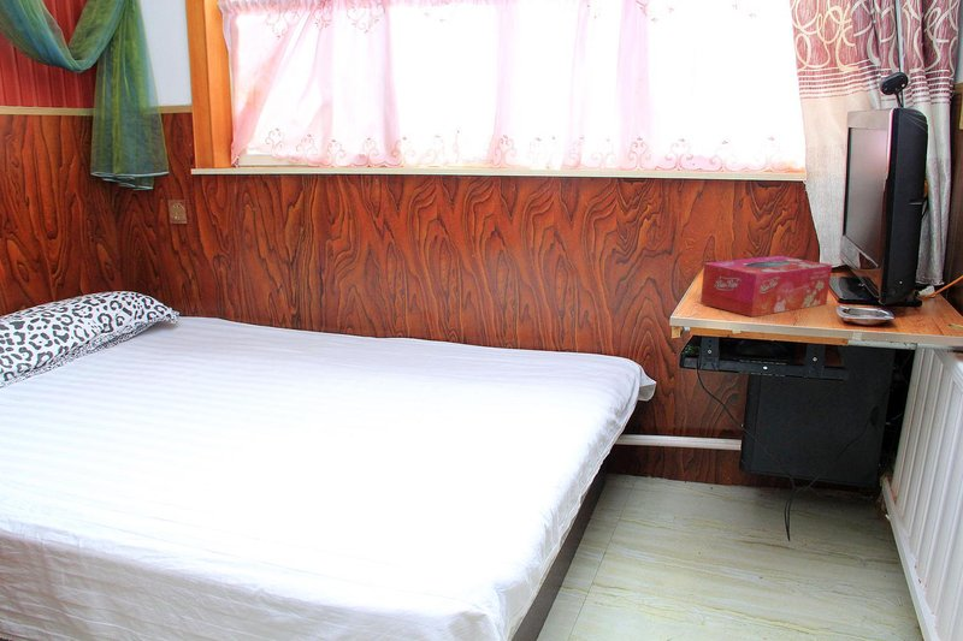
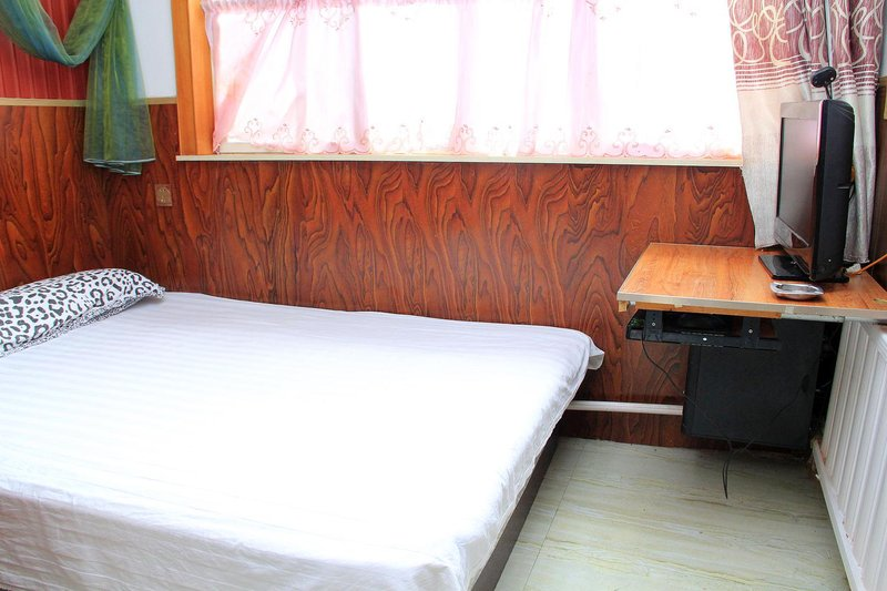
- tissue box [699,254,833,317]
